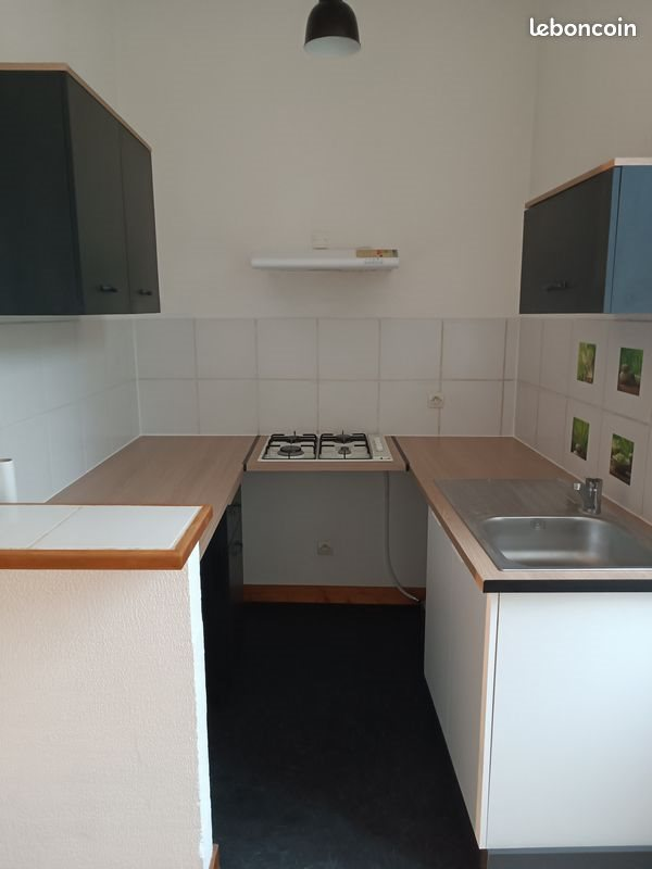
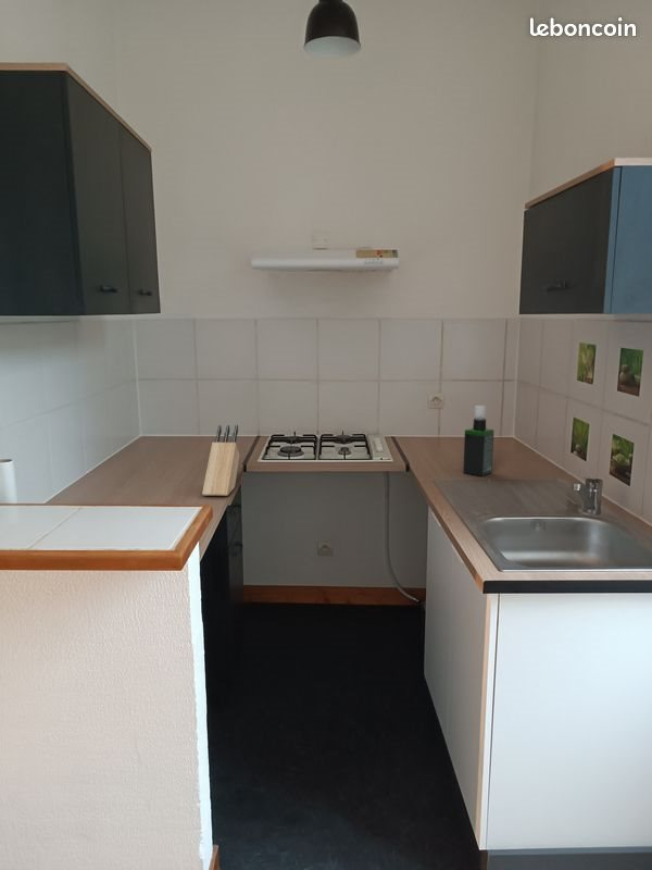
+ spray bottle [462,405,496,477]
+ knife block [201,424,240,497]
